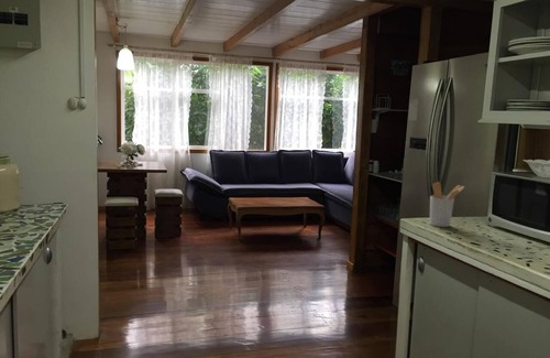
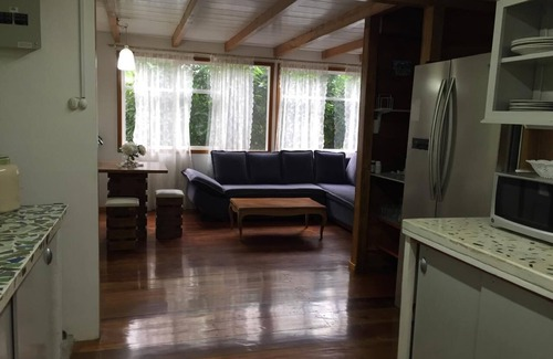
- utensil holder [429,181,466,228]
